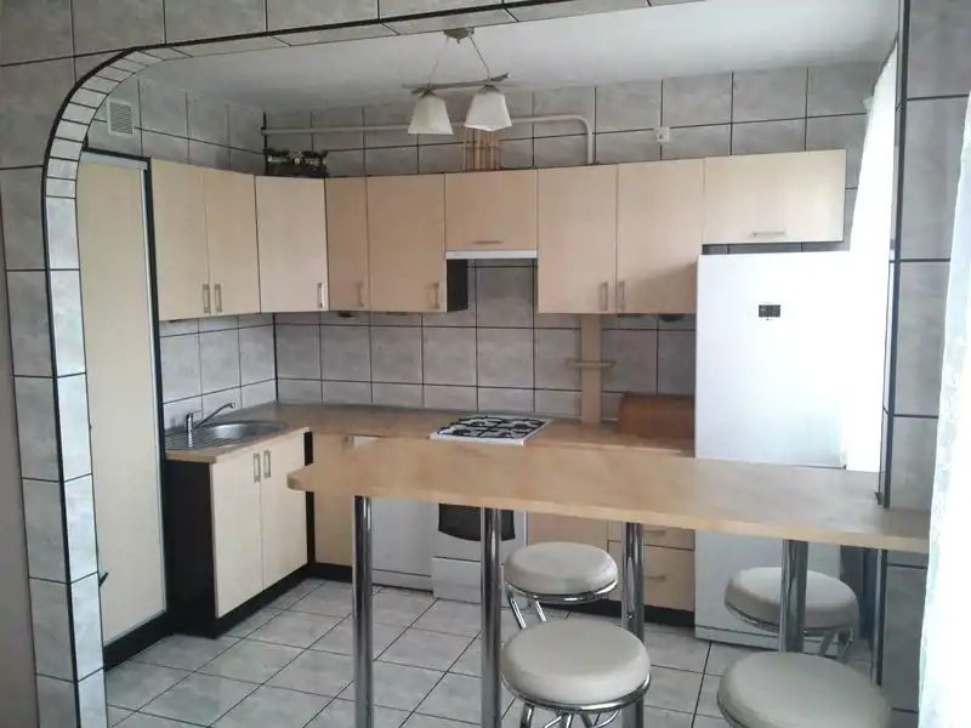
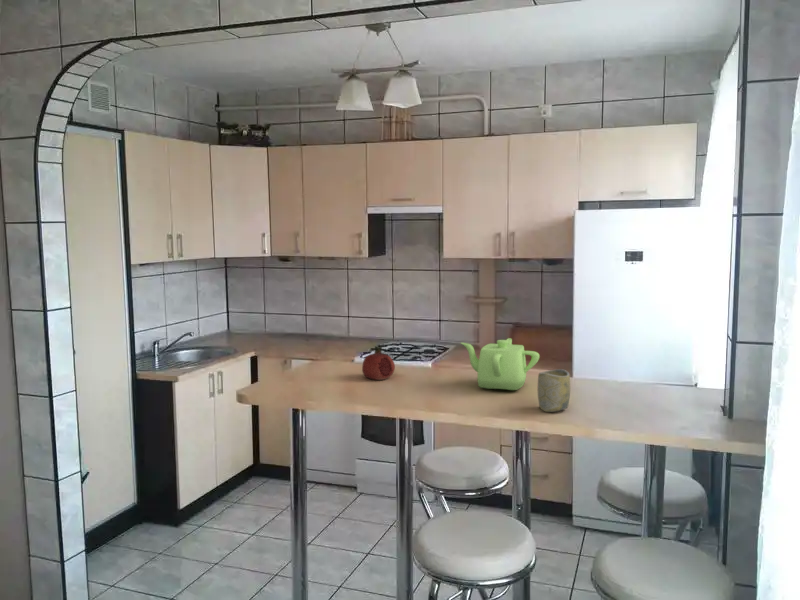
+ cup [536,368,571,413]
+ teapot [460,337,541,391]
+ fruit [361,345,396,381]
